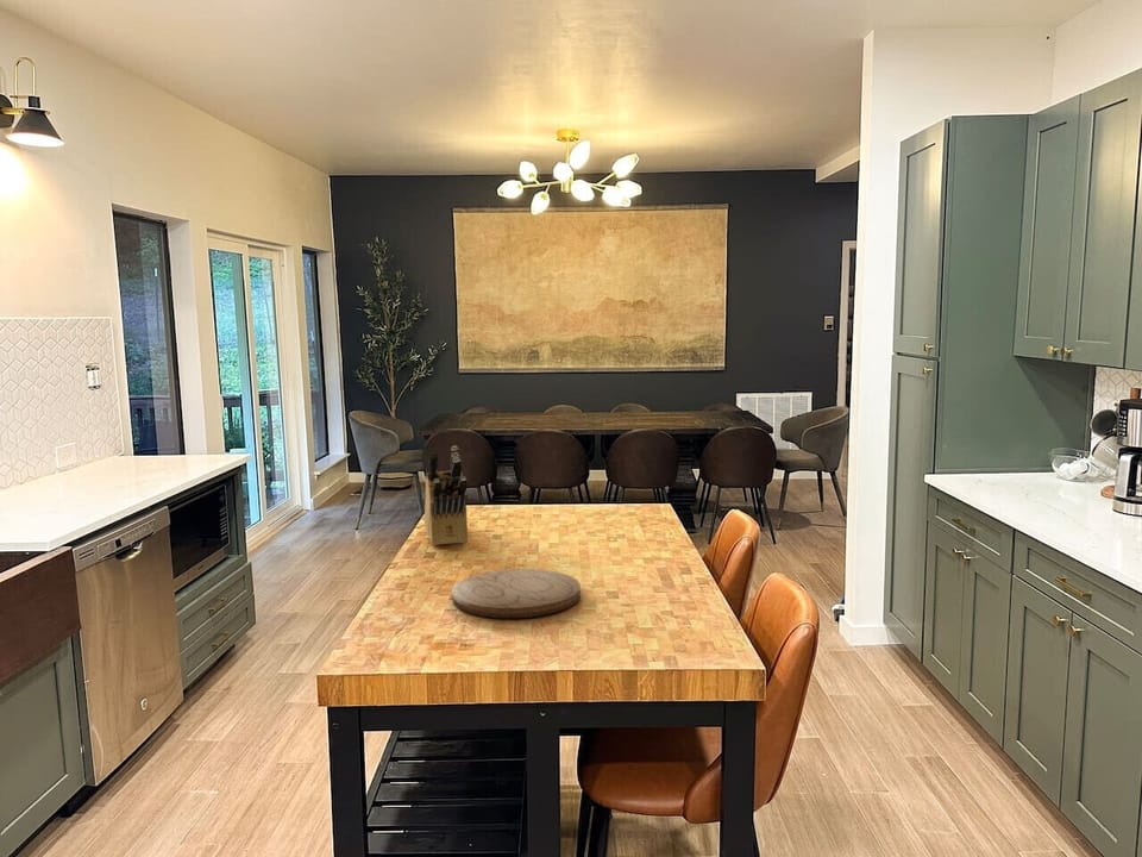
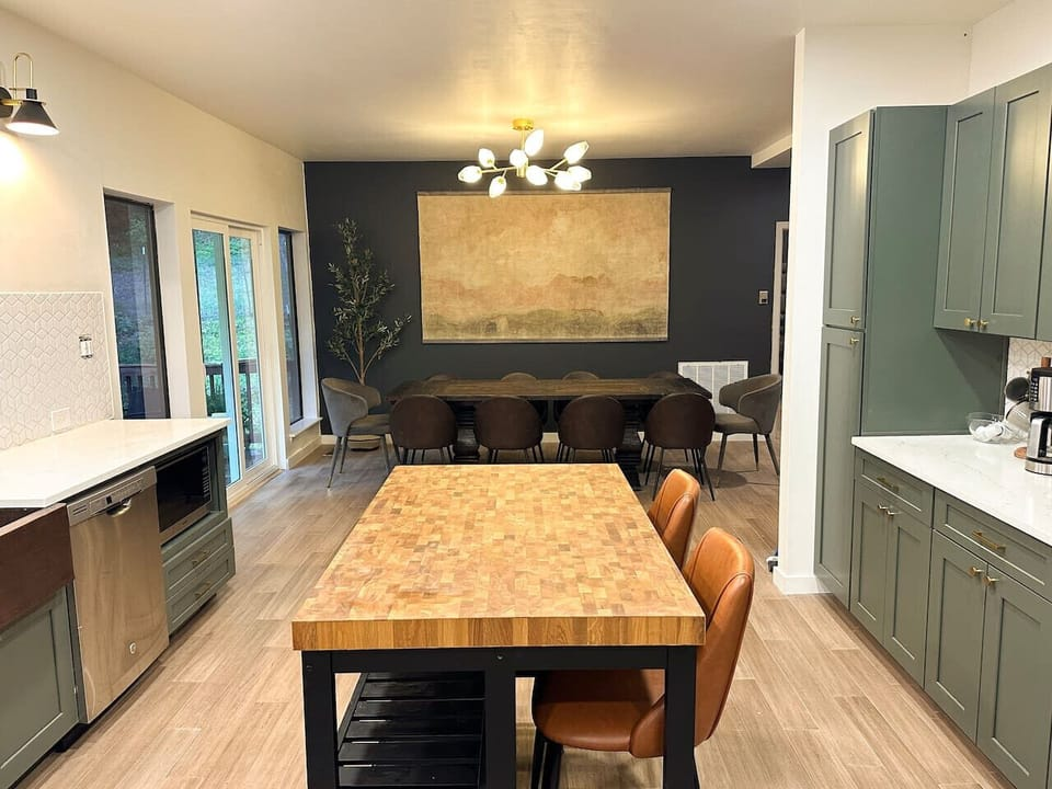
- cutting board [451,568,582,619]
- knife block [423,445,469,546]
